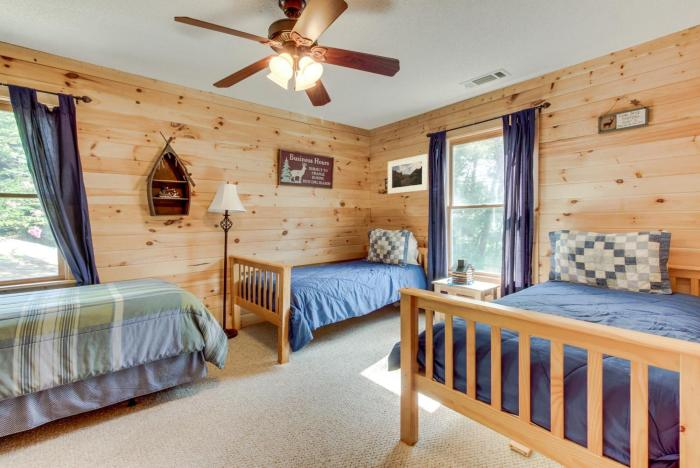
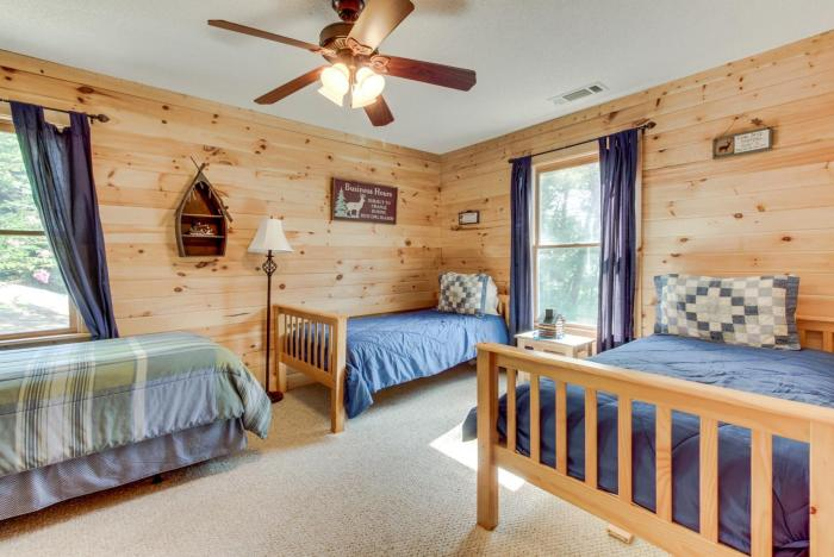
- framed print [387,153,429,195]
